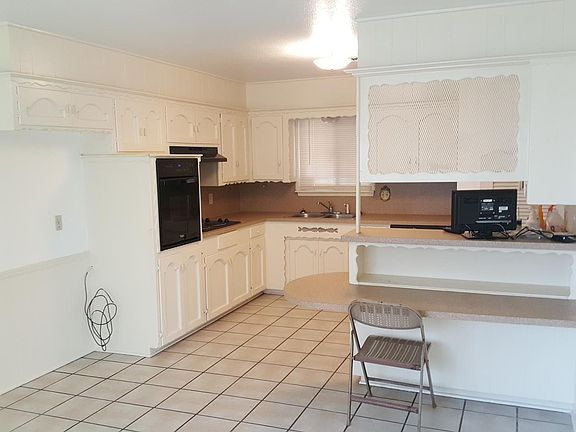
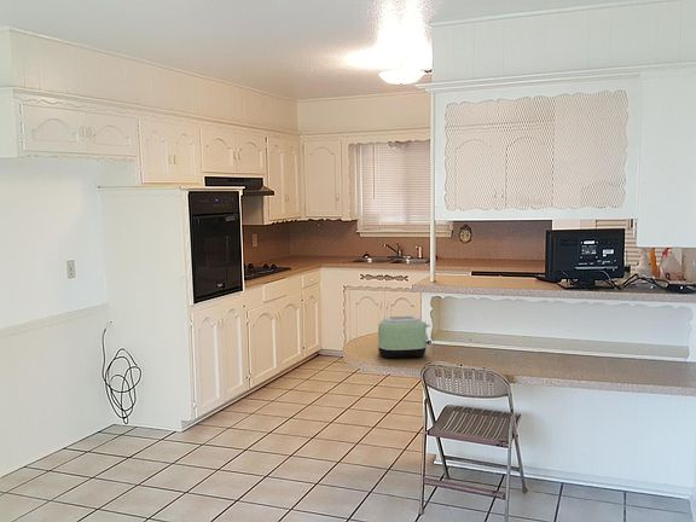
+ toaster [377,314,433,360]
